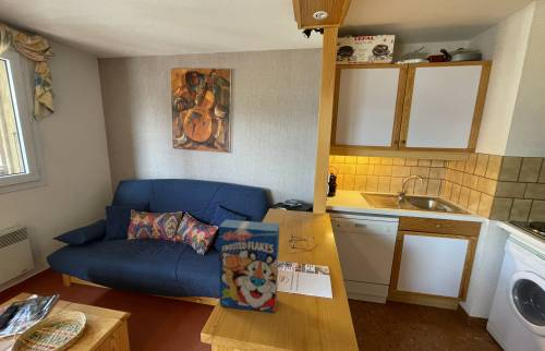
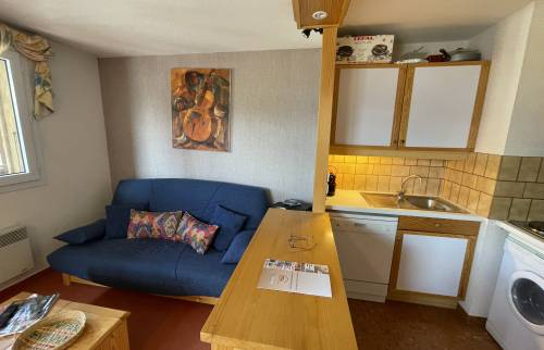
- cereal box [218,219,280,314]
